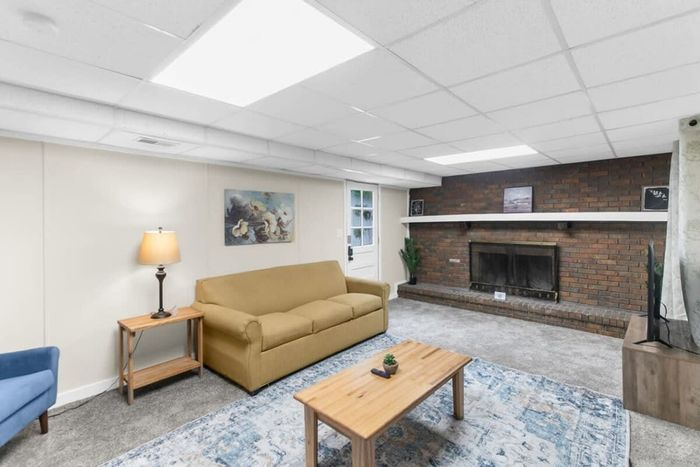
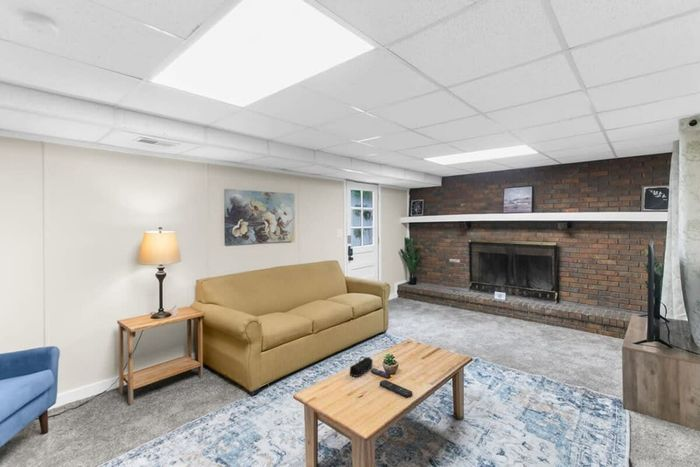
+ pencil case [349,355,374,378]
+ remote control [379,379,413,399]
